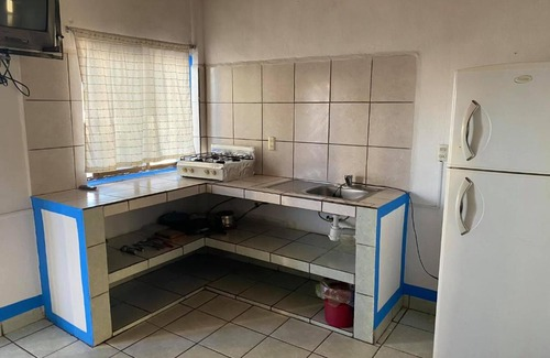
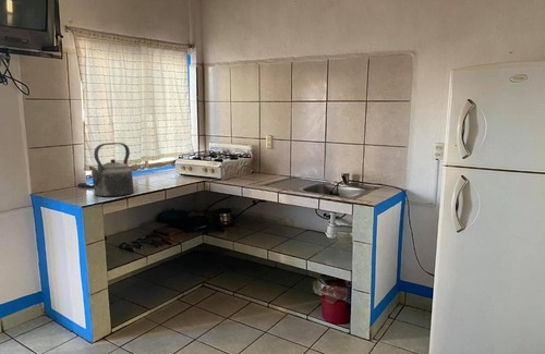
+ kettle [88,142,135,197]
